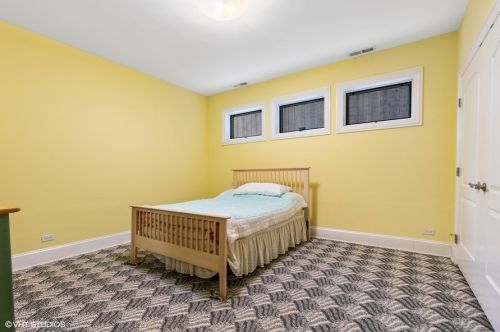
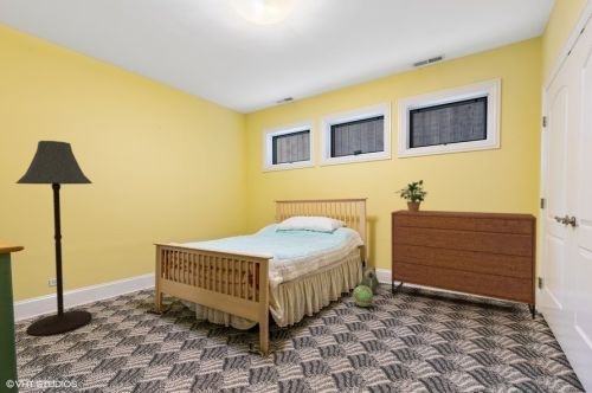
+ dresser [390,208,538,321]
+ floor lamp [14,140,94,337]
+ potted plant [394,179,429,213]
+ ball [352,285,374,308]
+ plush toy [359,266,381,296]
